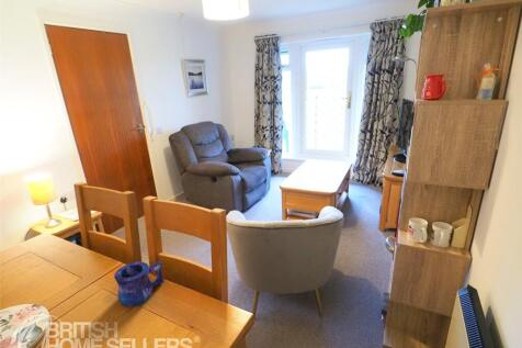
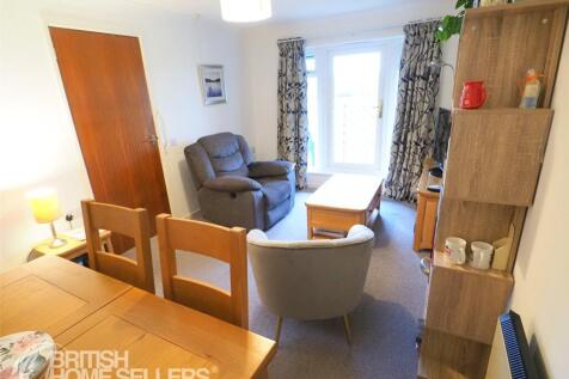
- mug [113,260,164,307]
